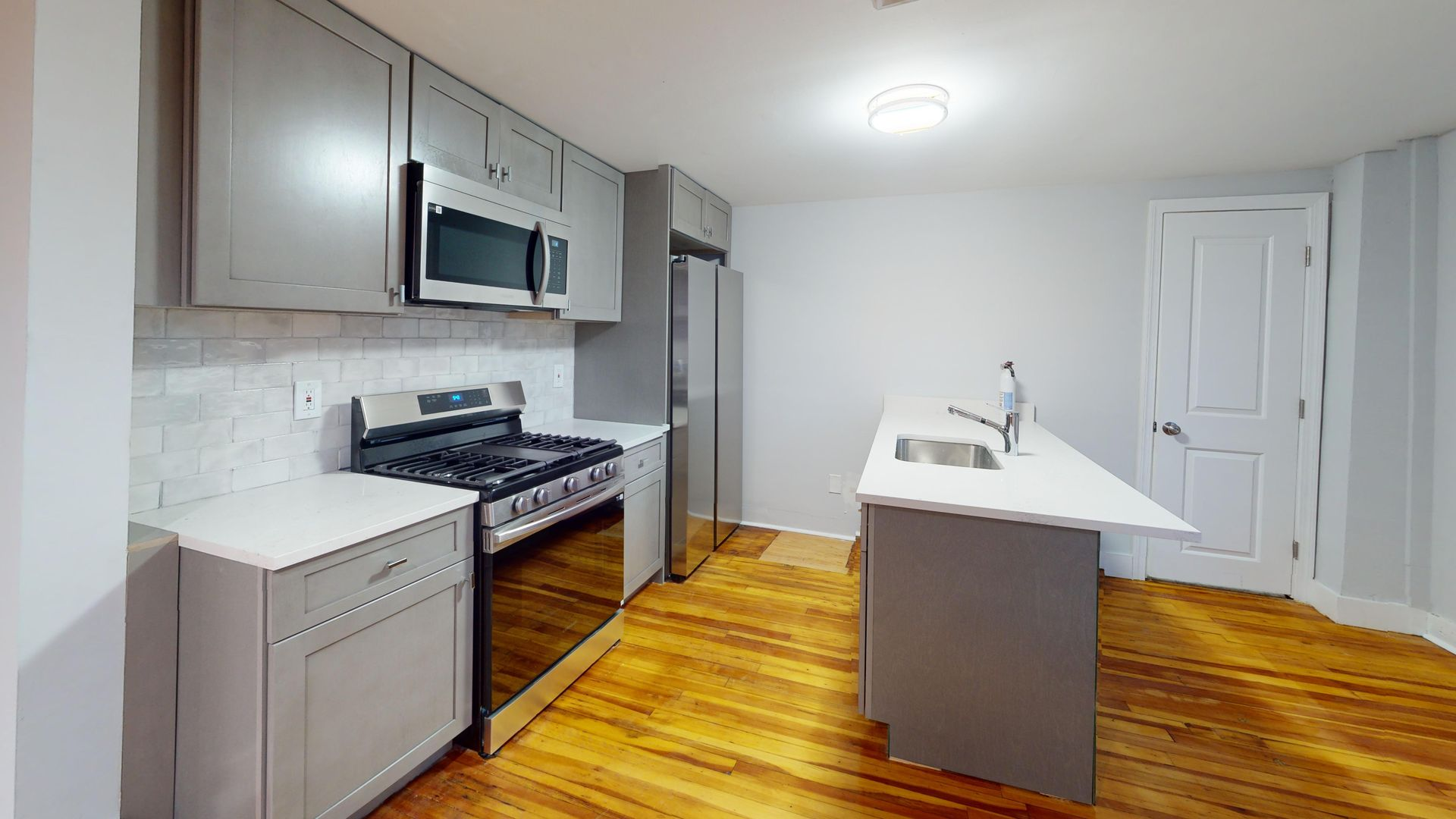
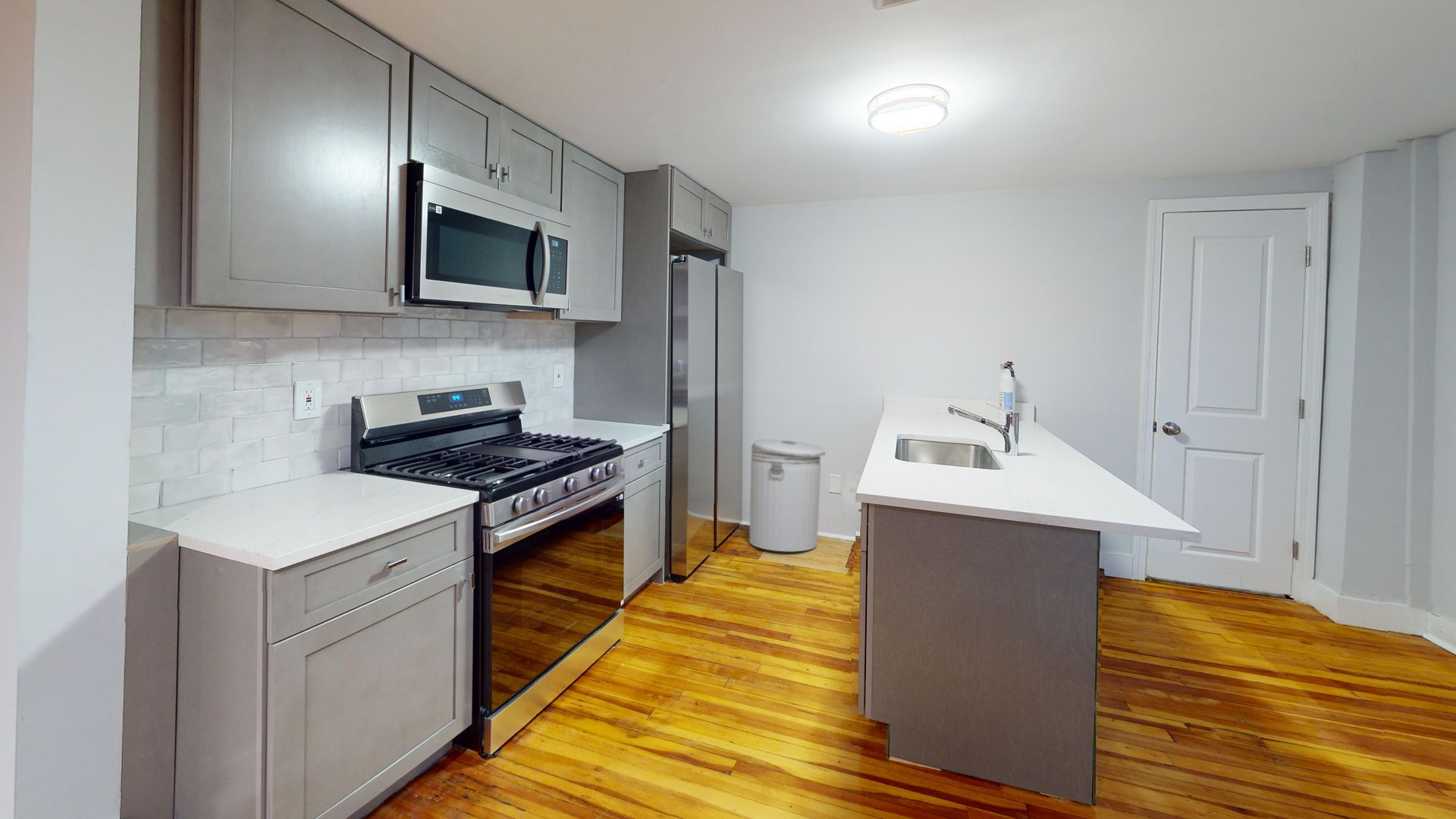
+ can [748,438,827,552]
